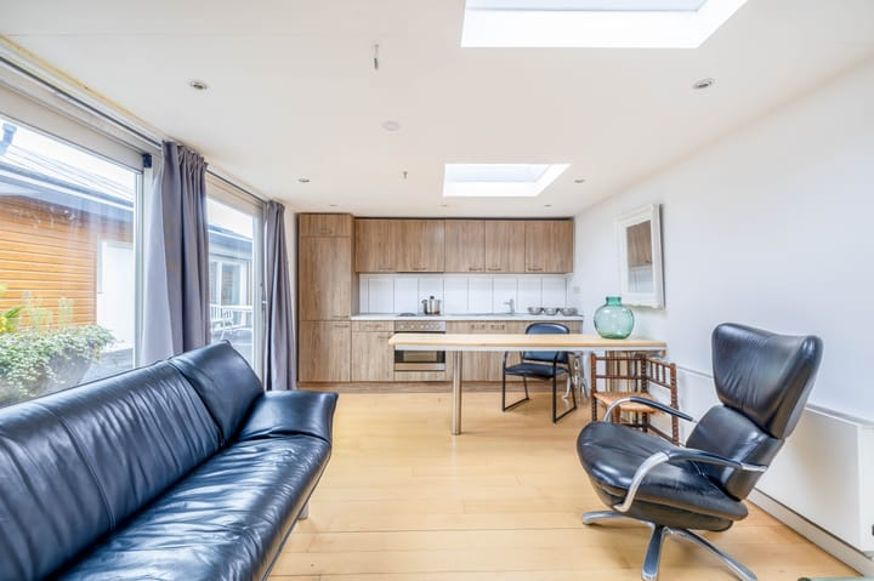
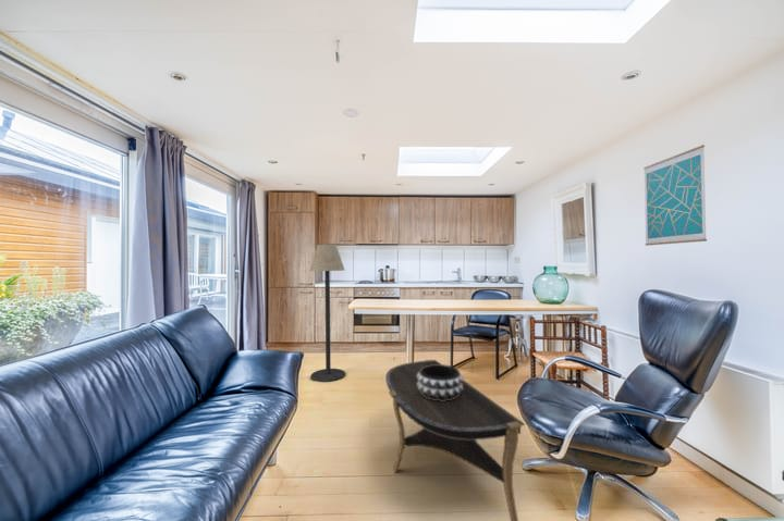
+ floor lamp [308,243,346,383]
+ coffee table [384,358,526,521]
+ wall art [642,144,708,247]
+ decorative bowl [417,363,464,401]
